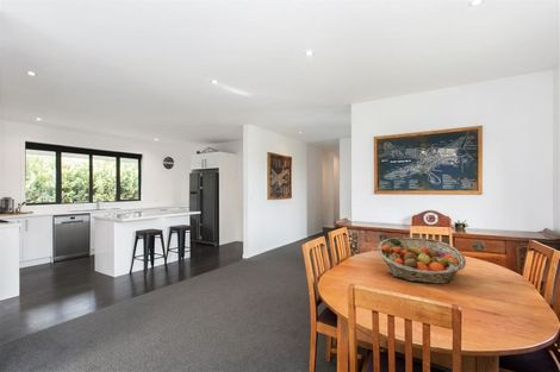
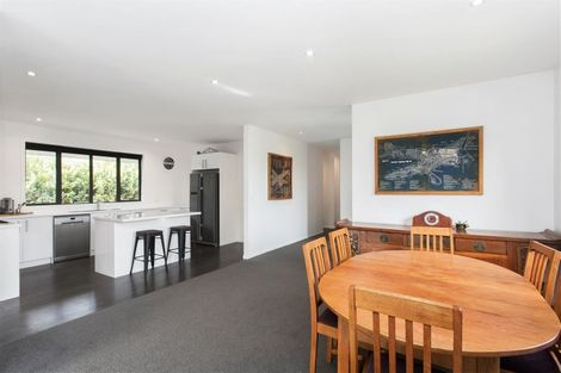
- fruit basket [377,237,467,284]
